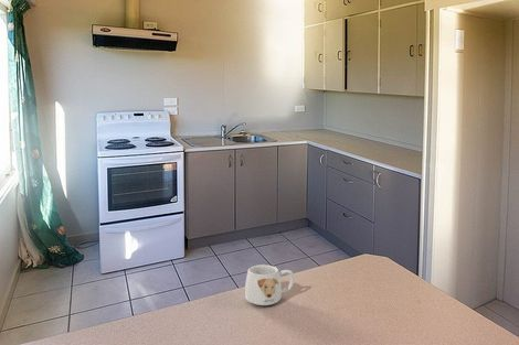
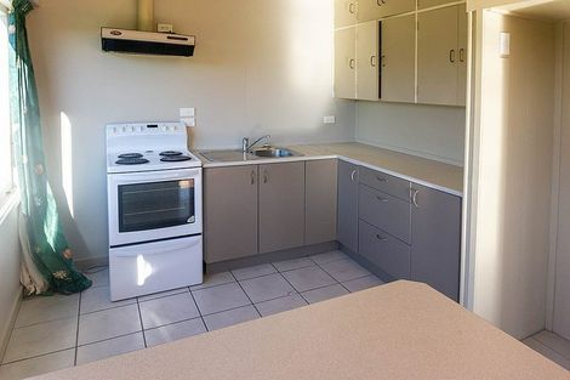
- mug [244,263,295,306]
